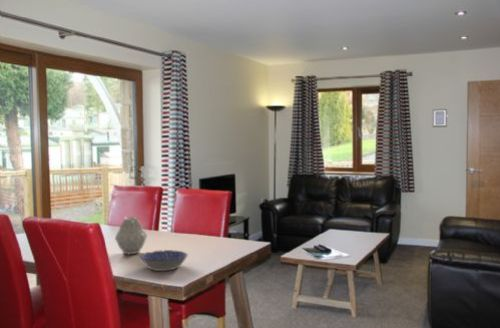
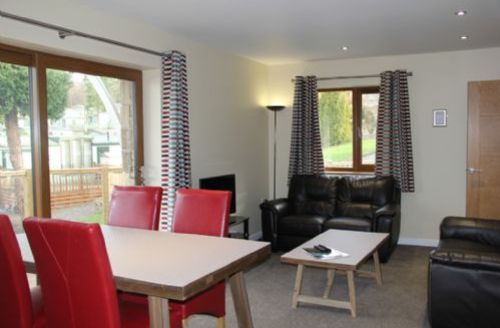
- bowl [139,249,189,272]
- vase [114,216,148,256]
